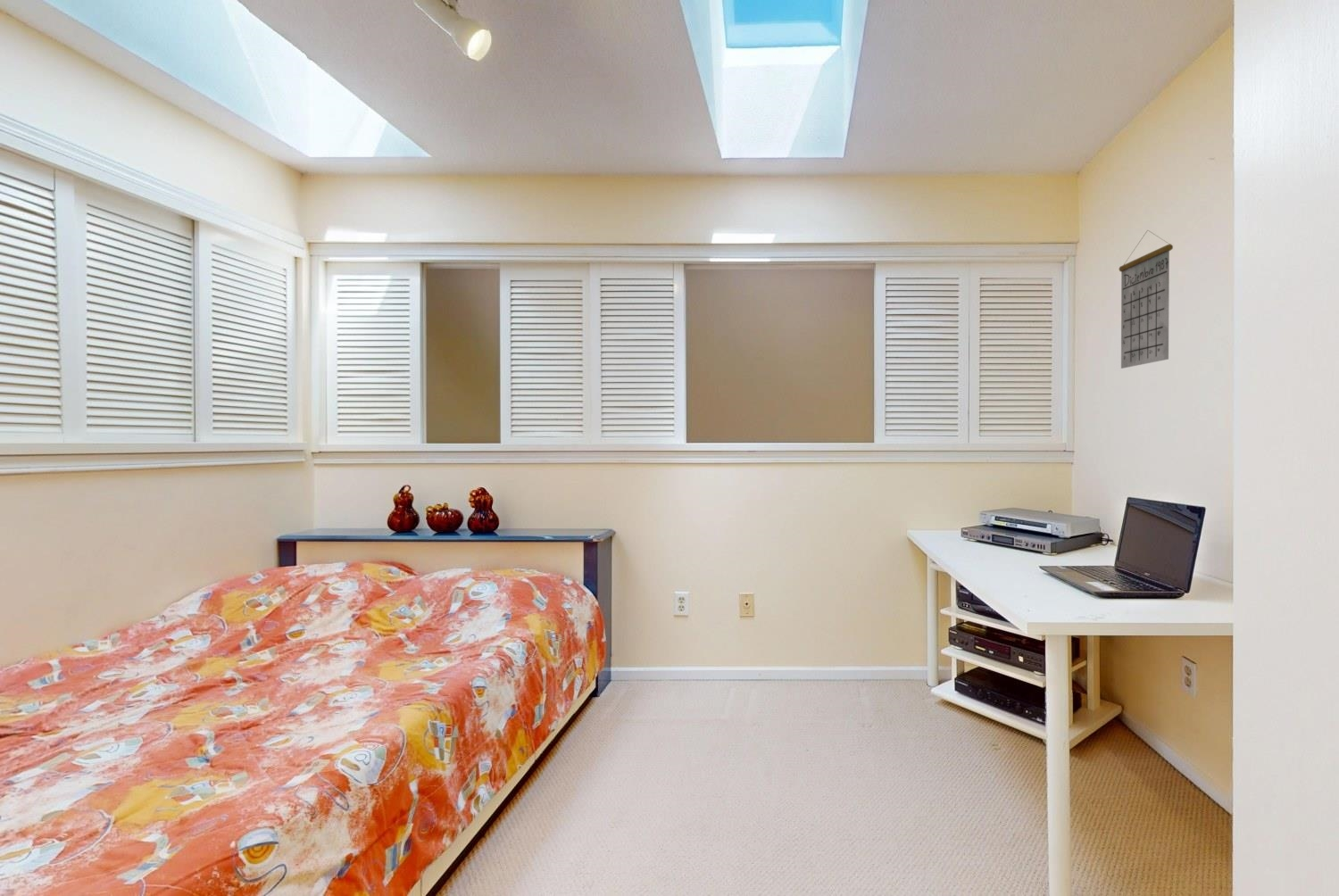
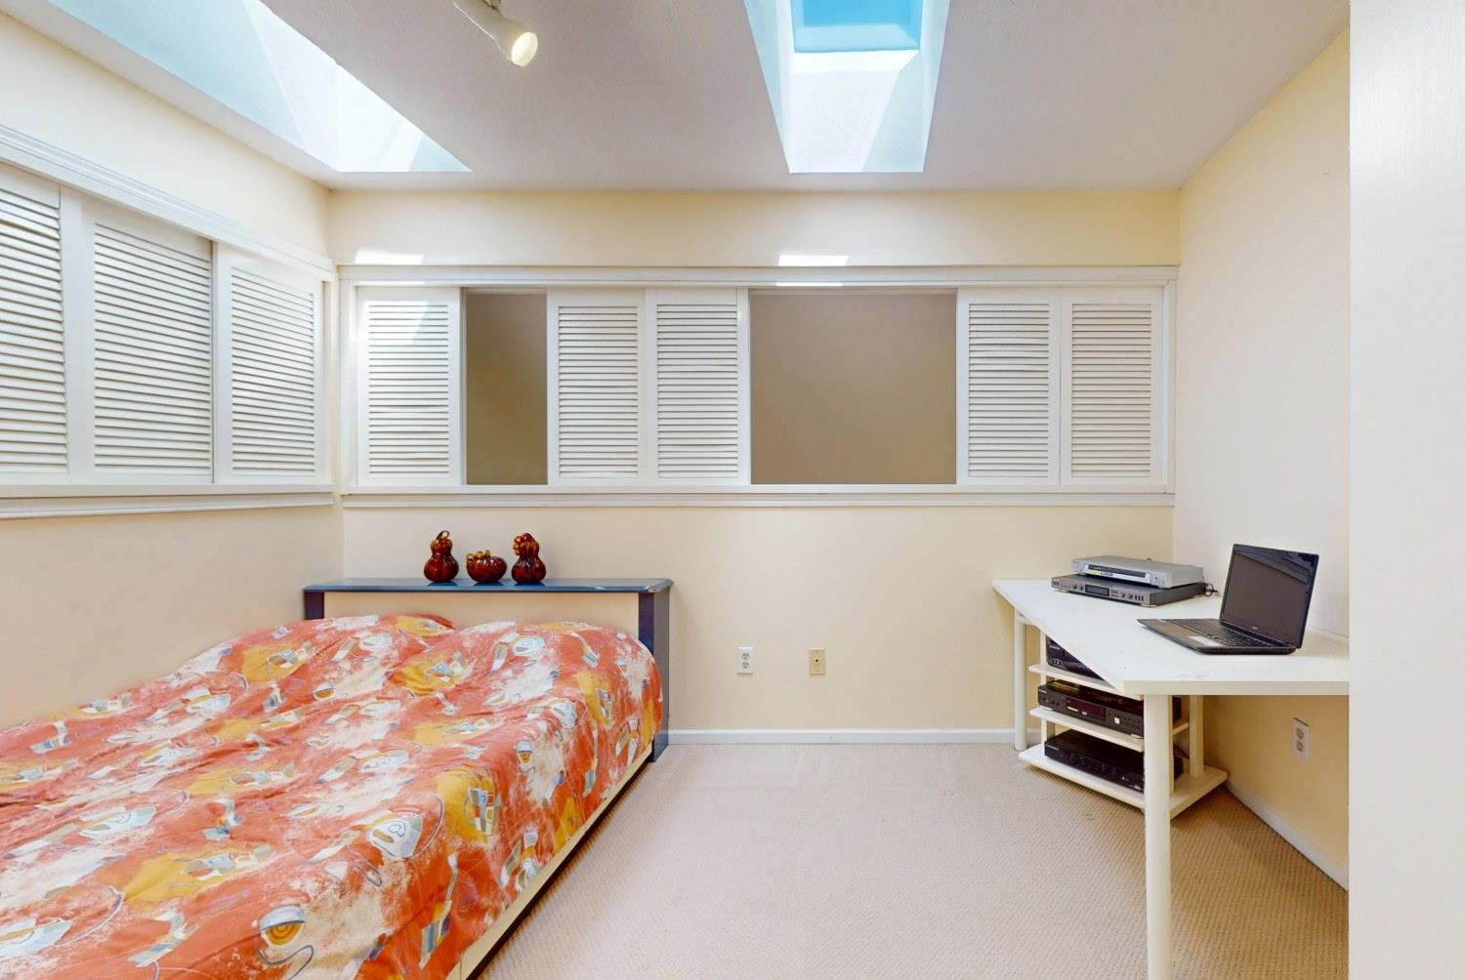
- calendar [1118,229,1174,369]
